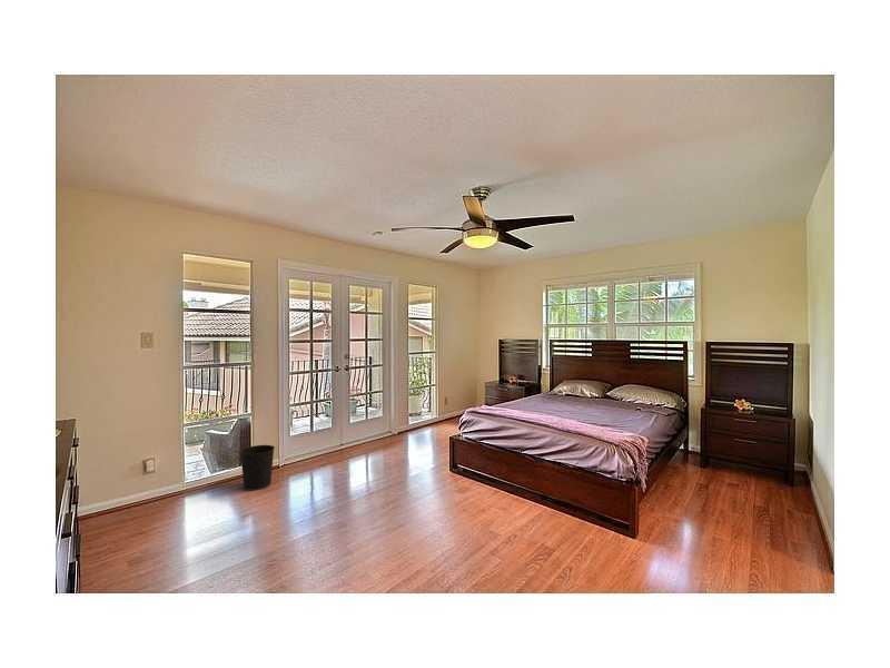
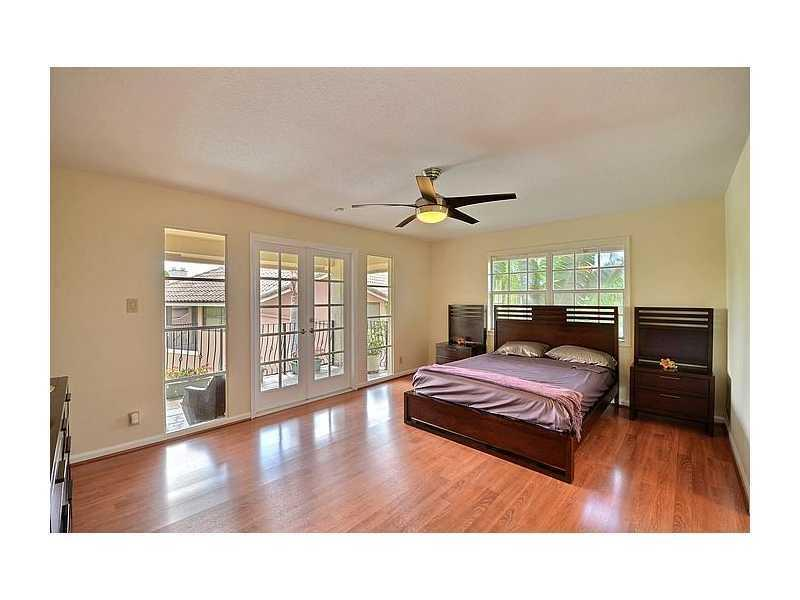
- wastebasket [239,444,276,491]
